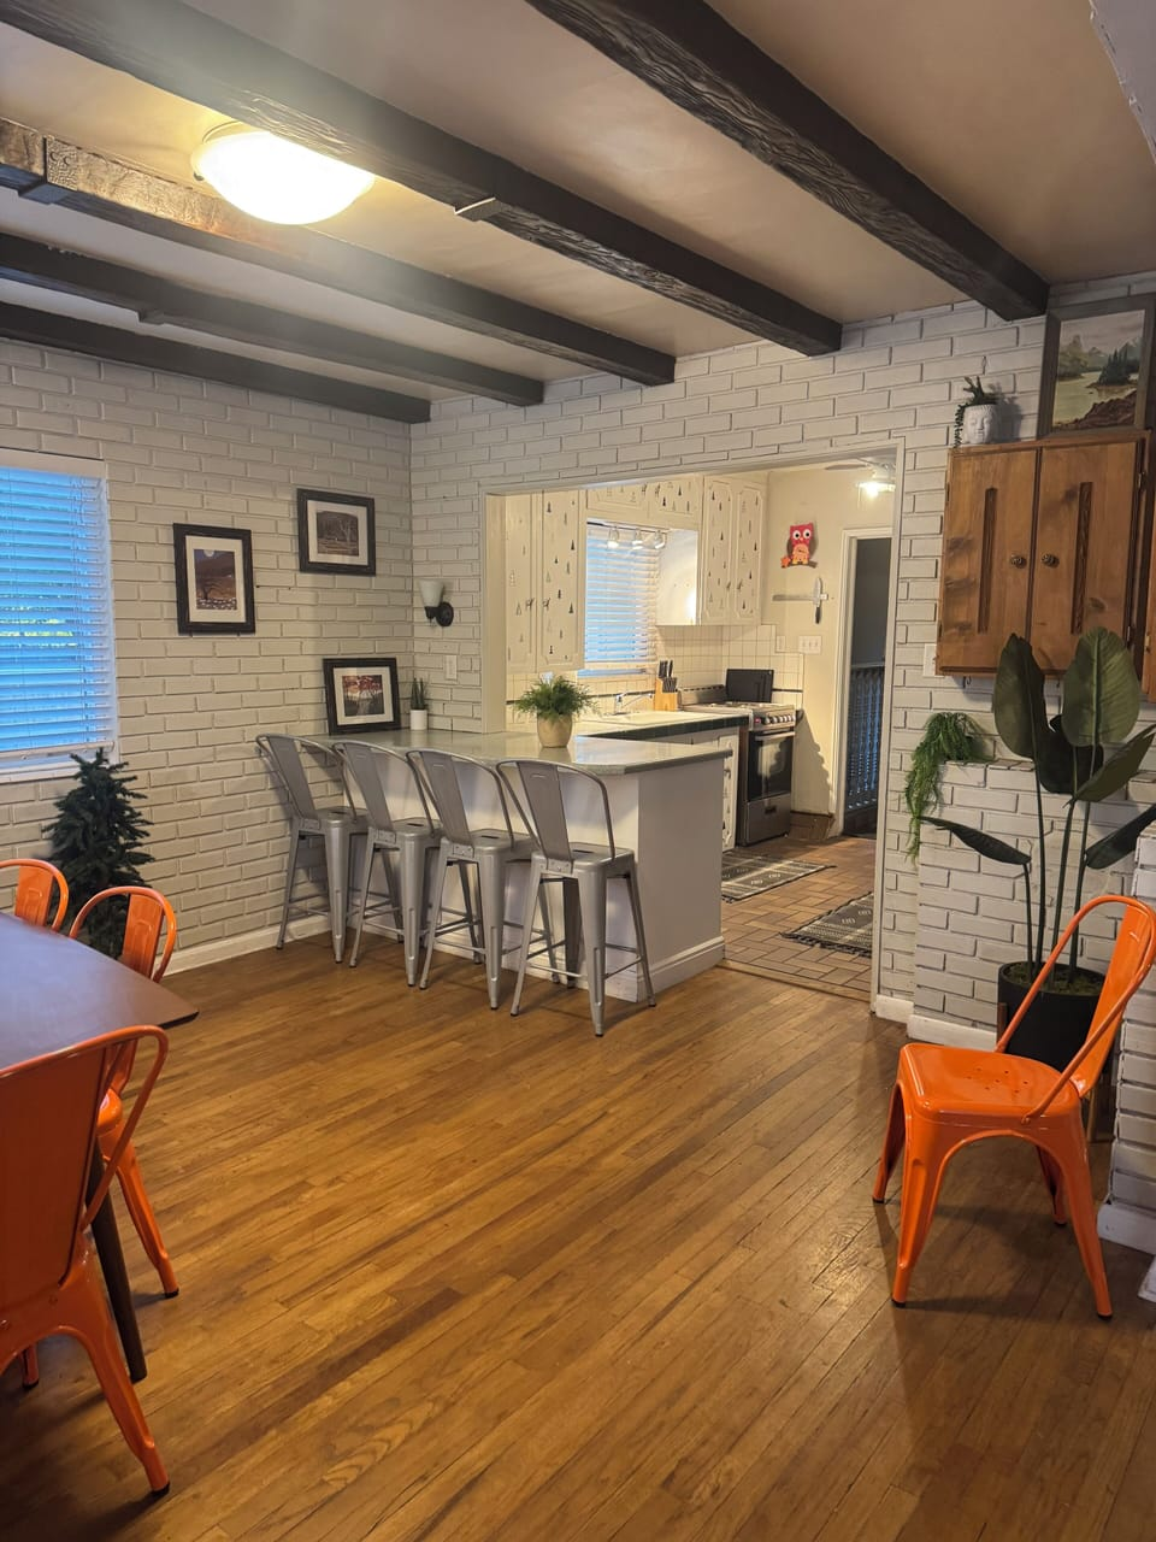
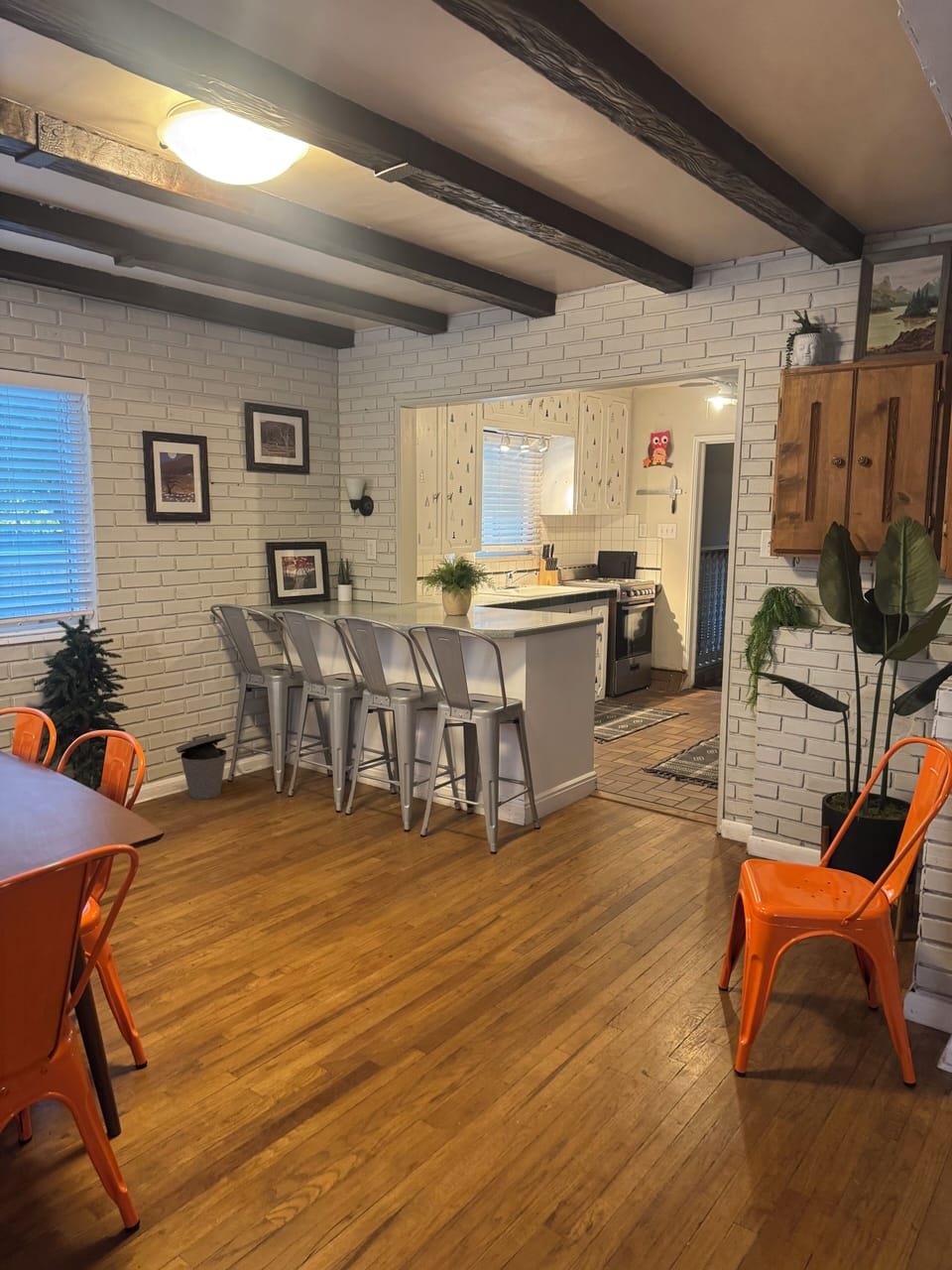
+ trash can [175,732,228,801]
